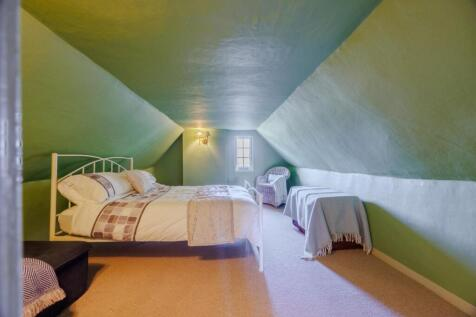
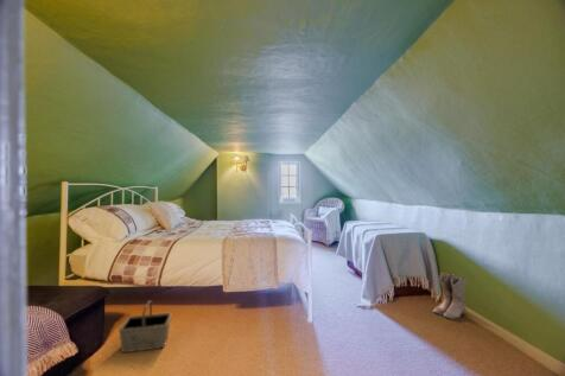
+ basket [118,299,172,353]
+ boots [431,270,466,320]
